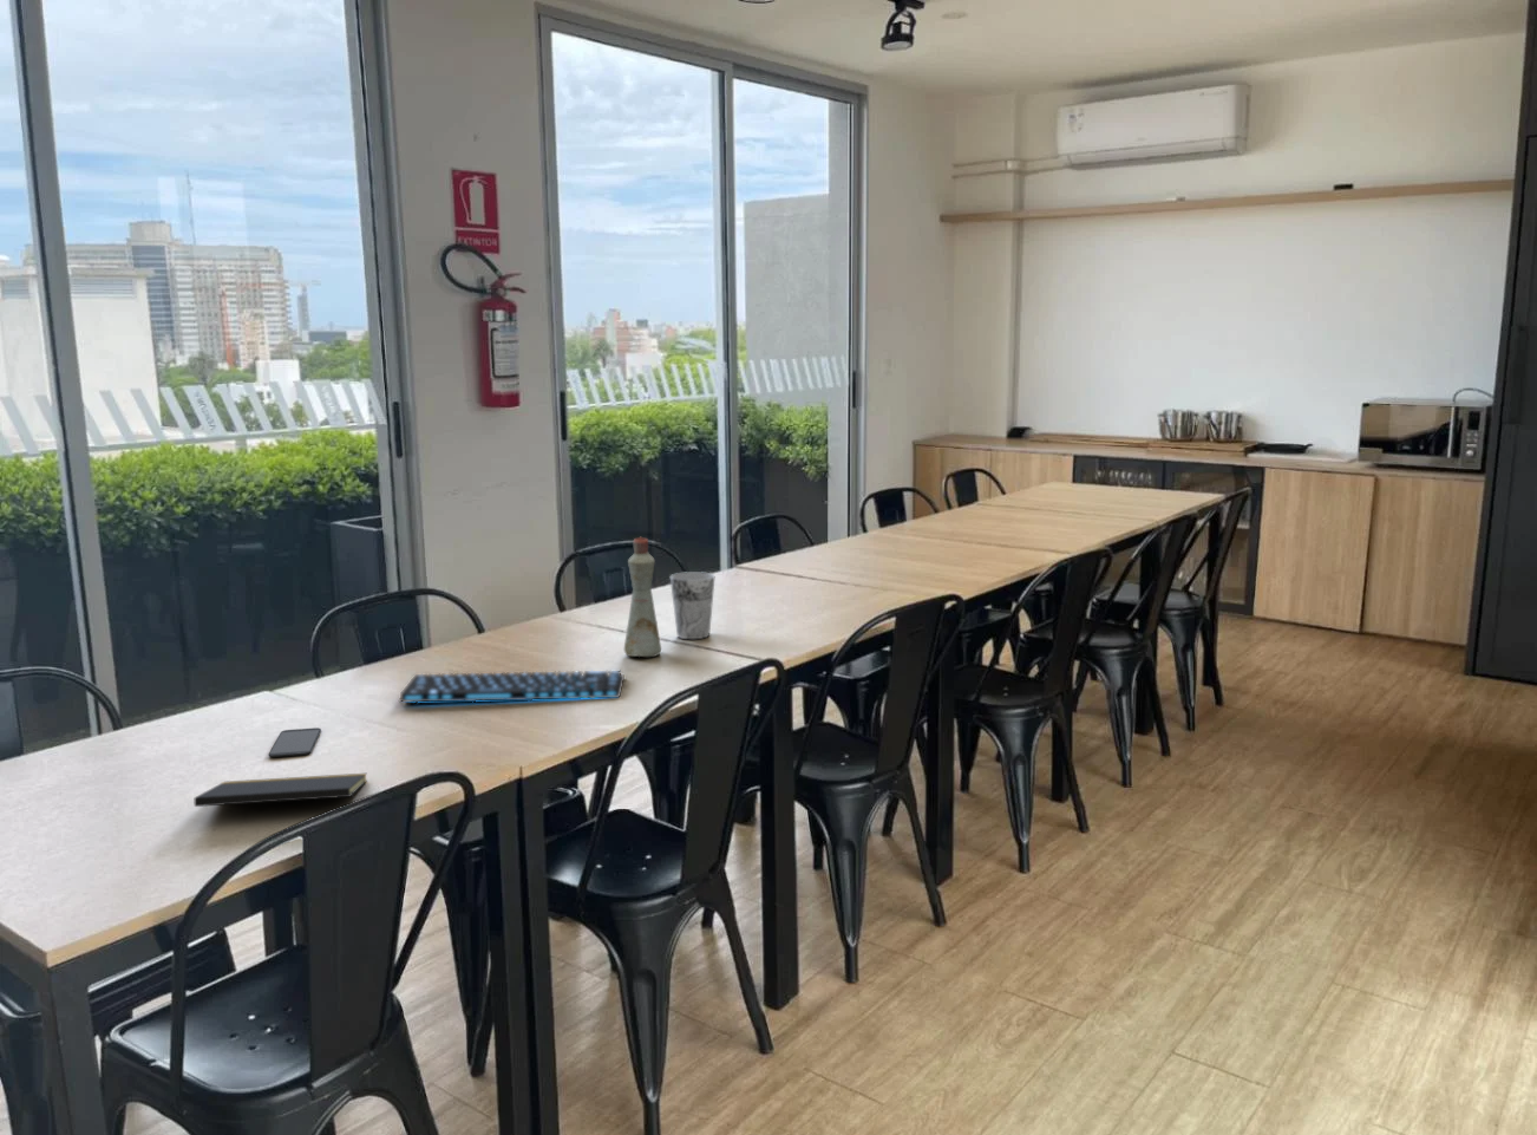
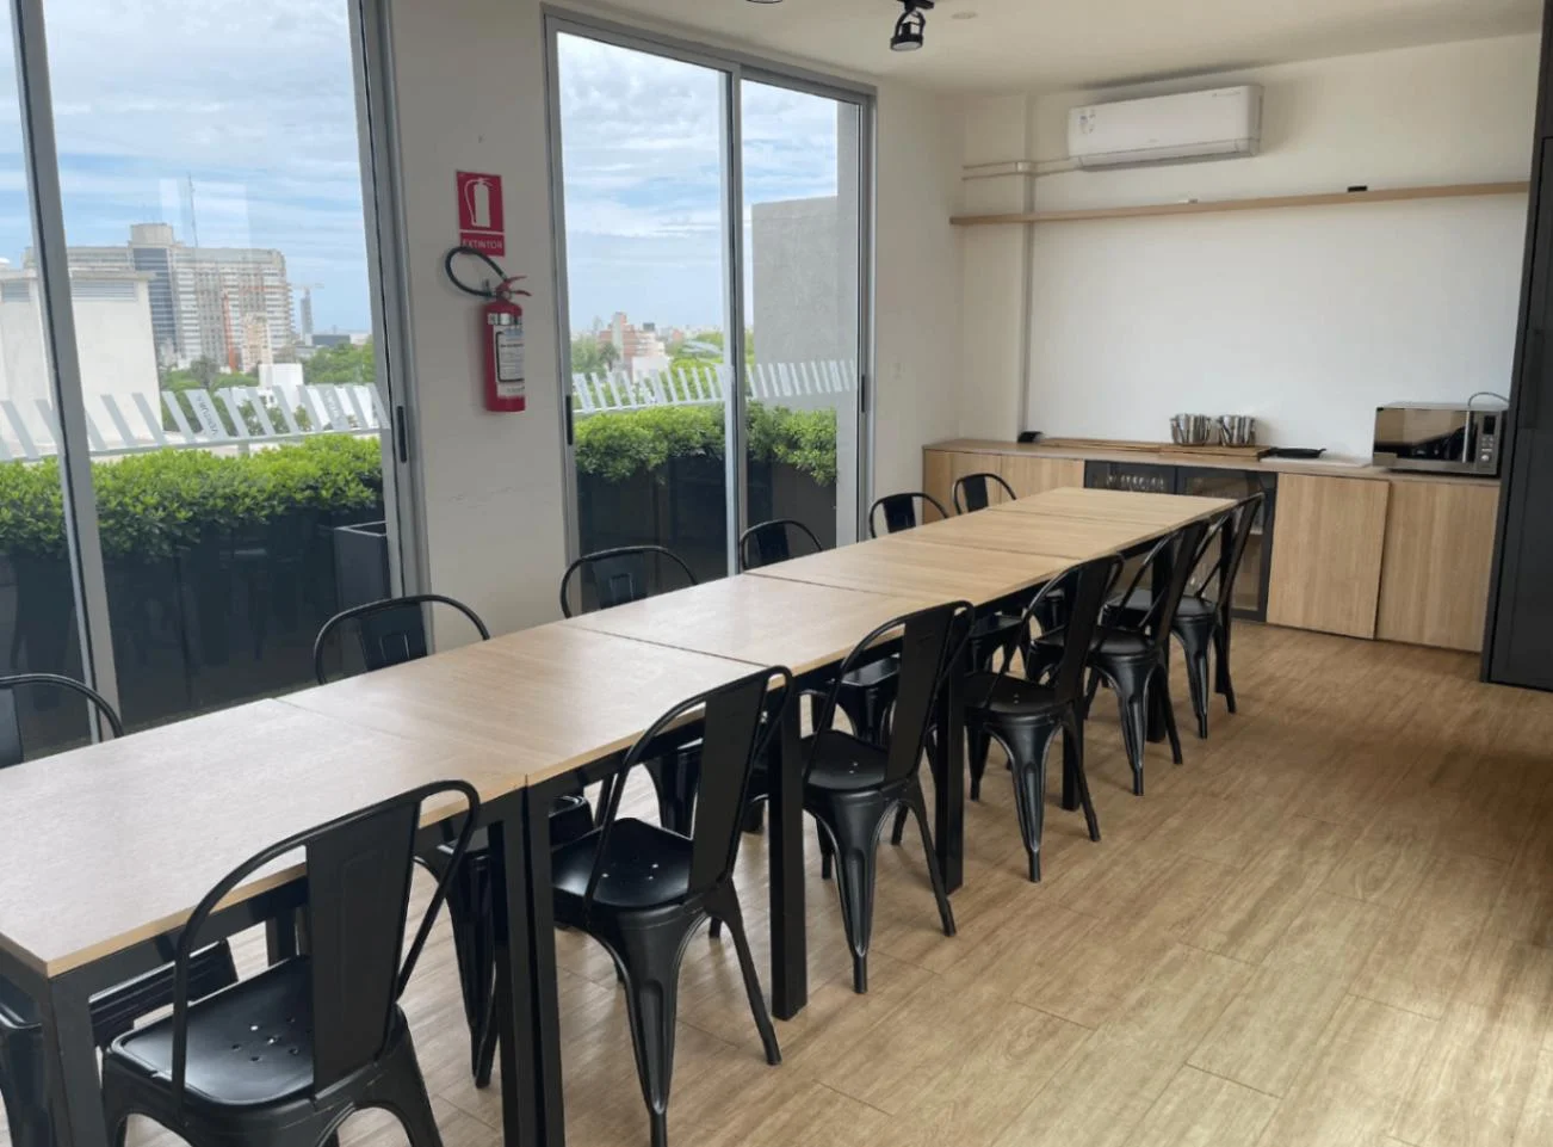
- keyboard [397,670,625,704]
- bottle [623,536,662,658]
- smartphone [268,727,322,758]
- notepad [193,772,369,808]
- cup [669,570,716,640]
